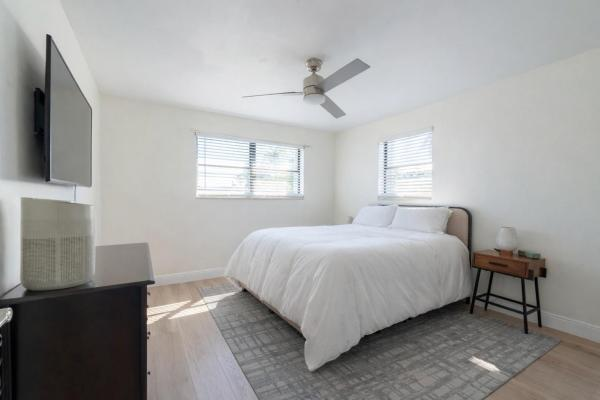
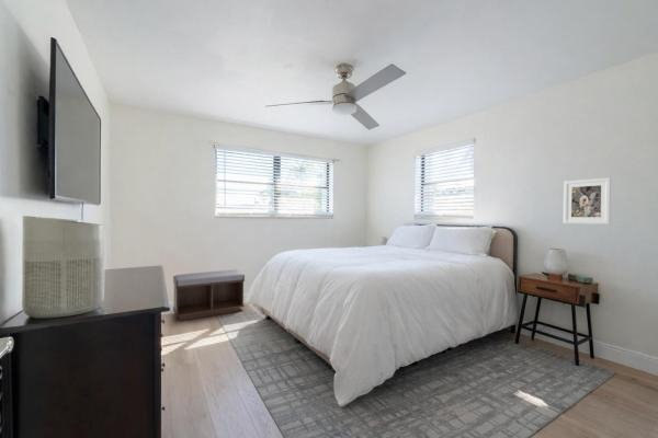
+ bench [172,268,246,322]
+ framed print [563,176,612,226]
